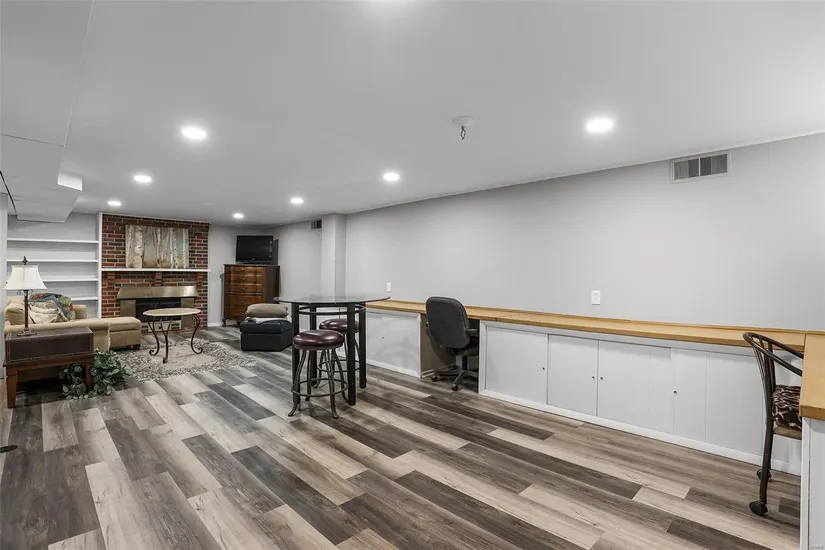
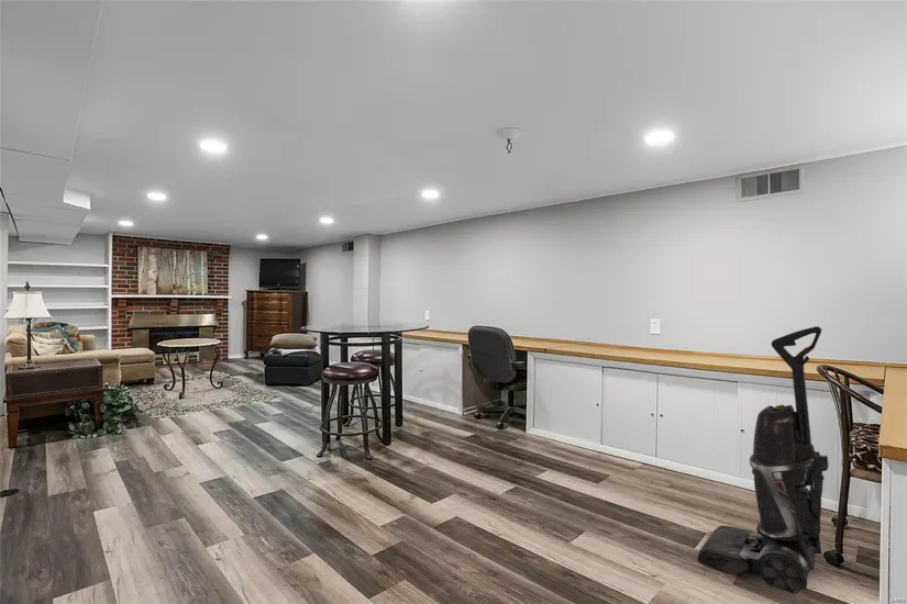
+ vacuum cleaner [697,325,830,595]
